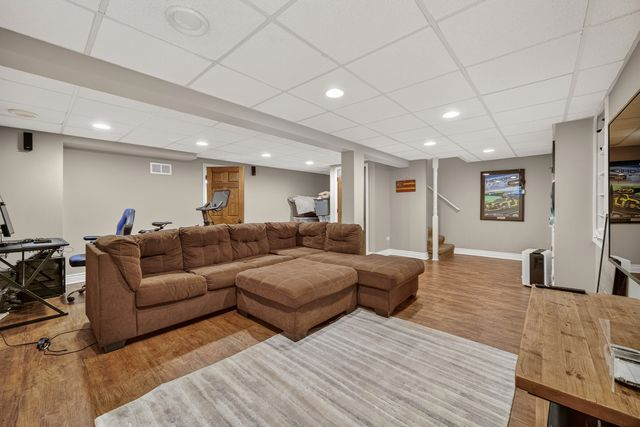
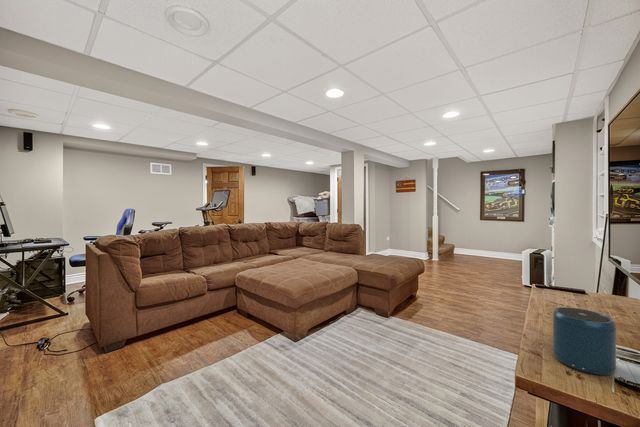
+ speaker [552,306,617,376]
